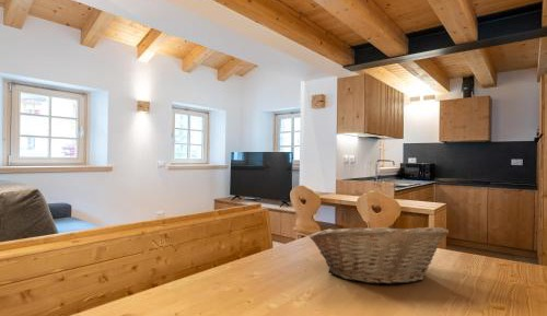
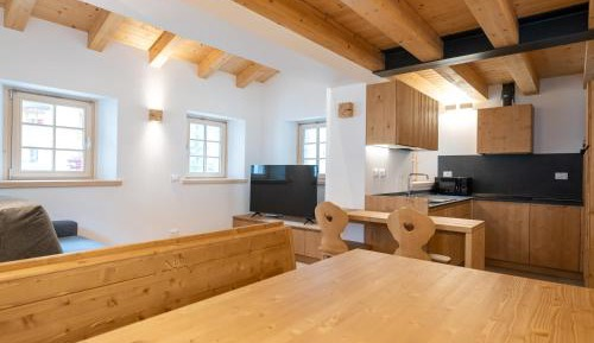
- fruit basket [309,221,450,285]
